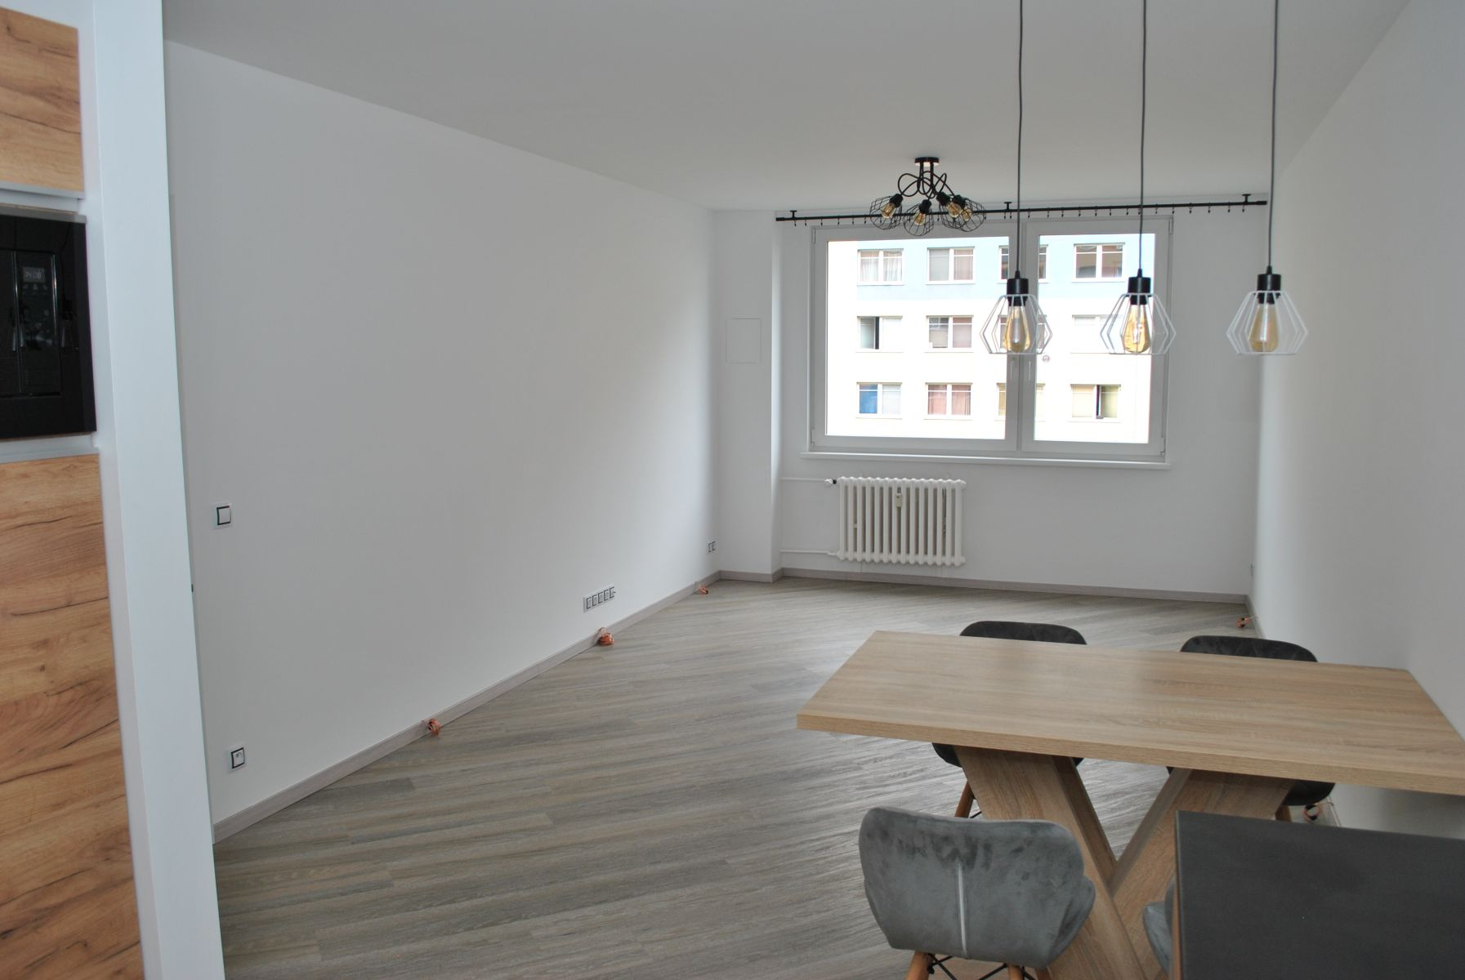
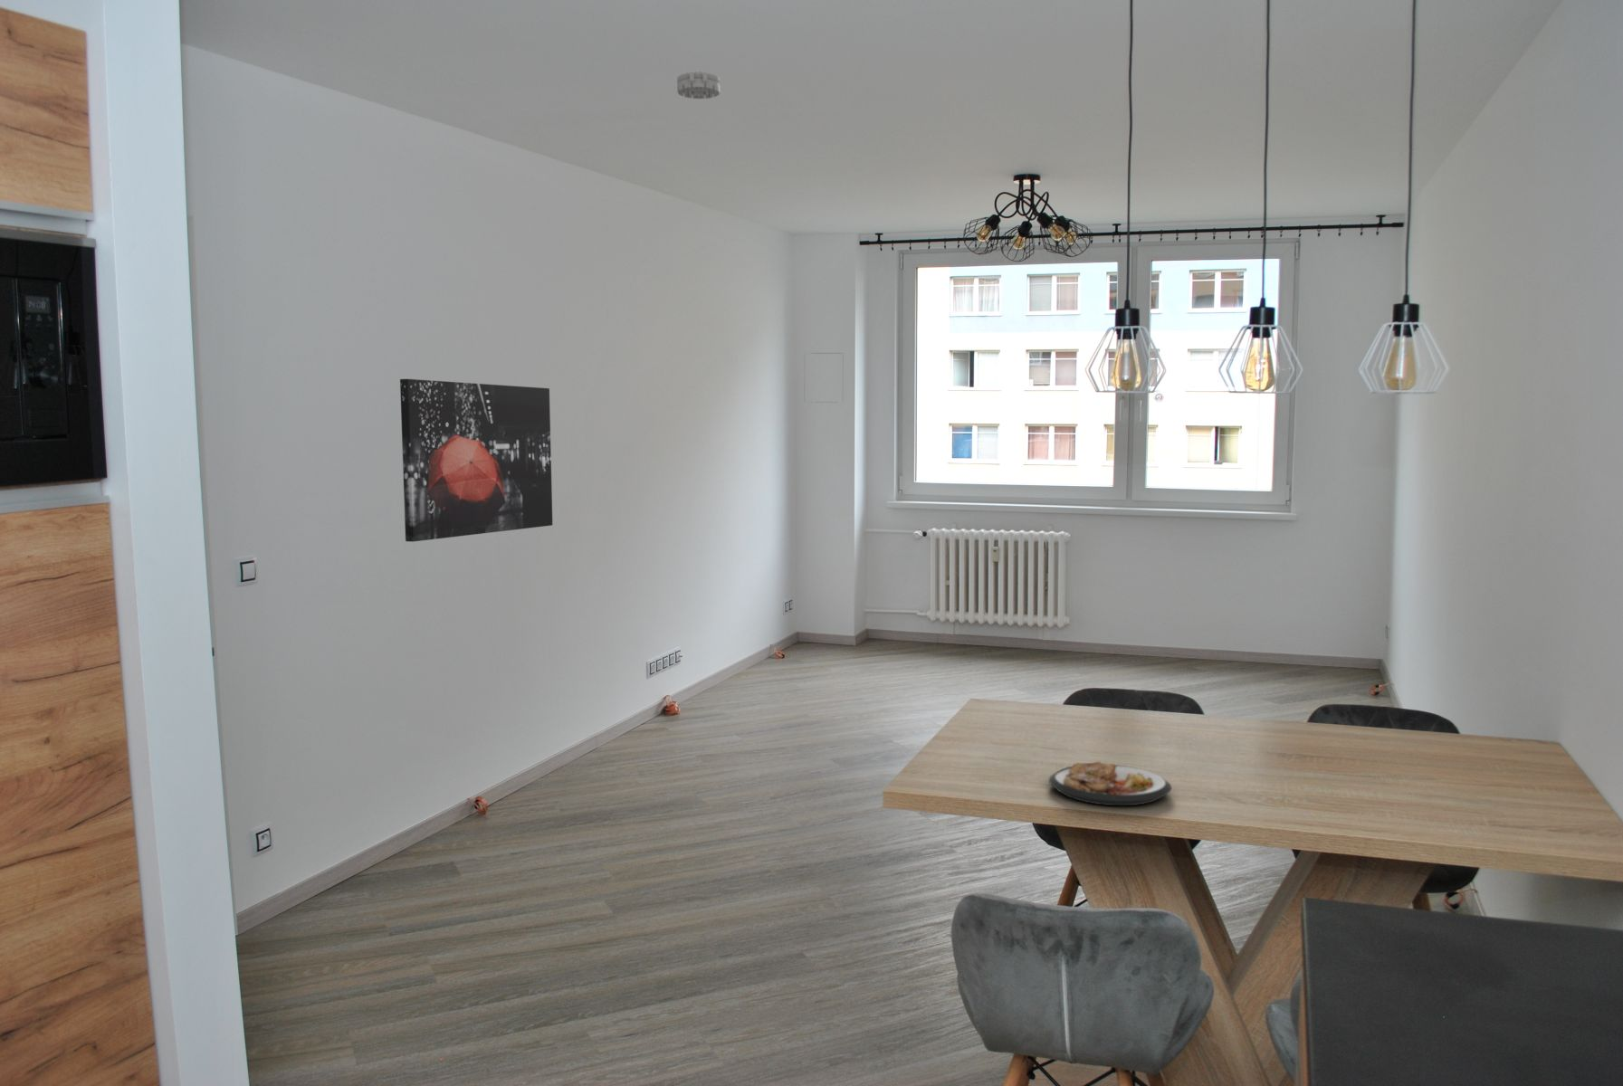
+ plate [1048,760,1172,806]
+ smoke detector [676,70,720,99]
+ wall art [399,378,553,543]
